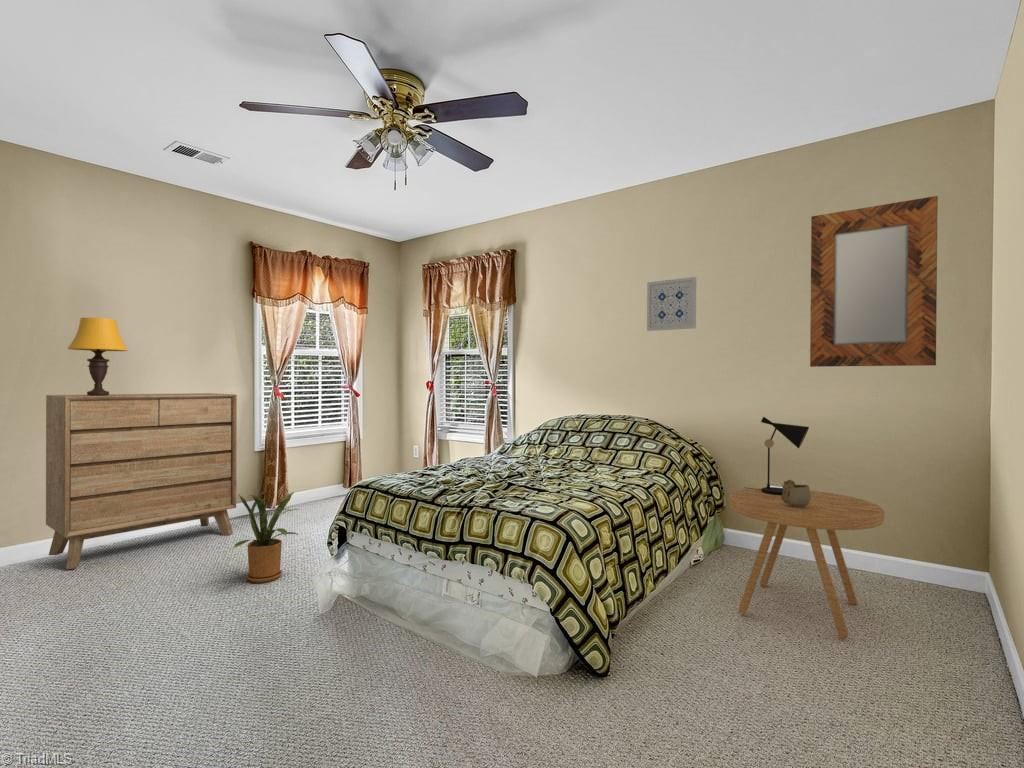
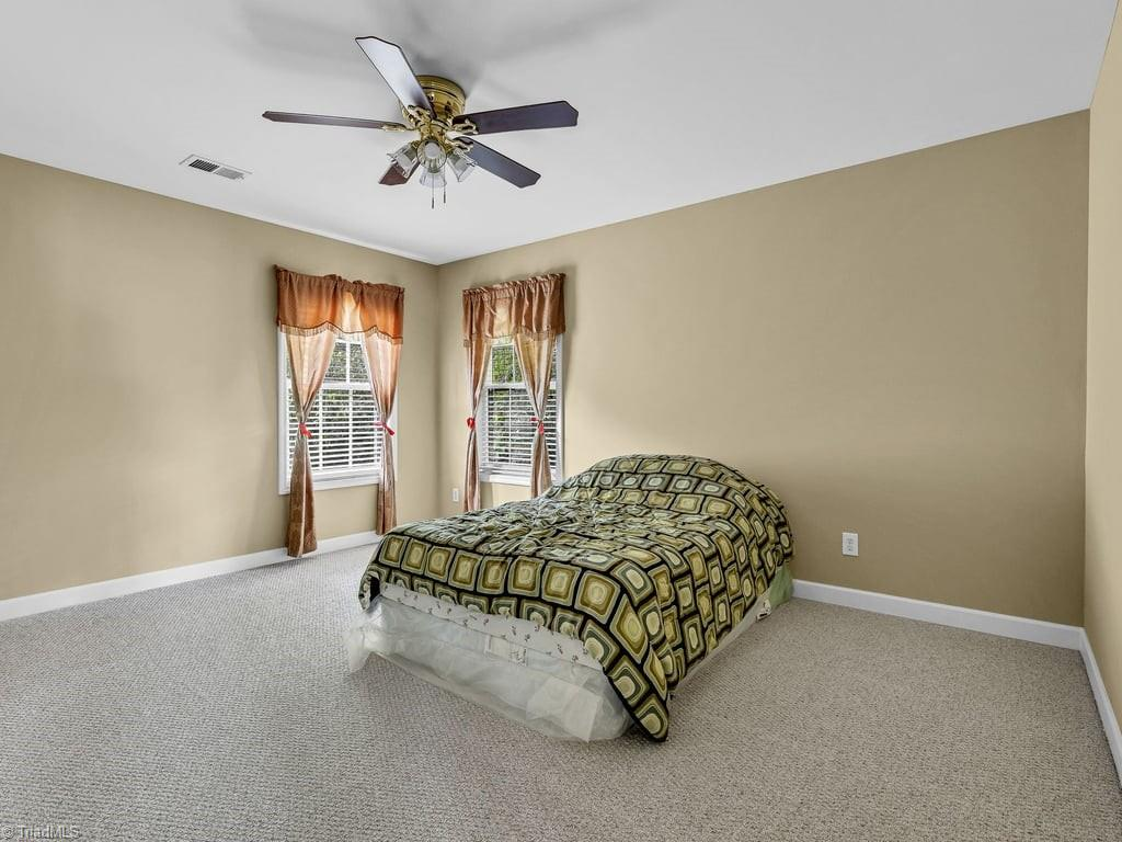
- house plant [232,488,300,584]
- dresser [45,392,238,570]
- home mirror [809,195,939,368]
- mug [781,479,811,508]
- table lamp [67,317,129,396]
- table lamp [747,416,810,495]
- wall art [646,276,697,332]
- side table [729,487,886,639]
